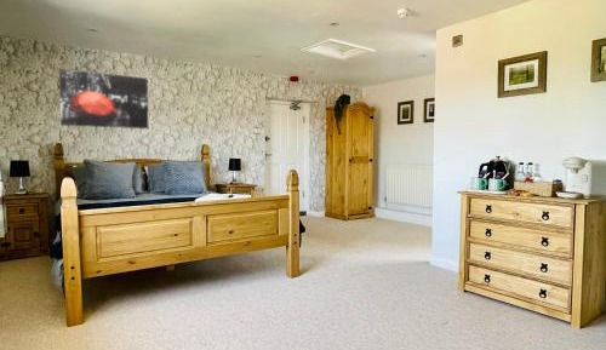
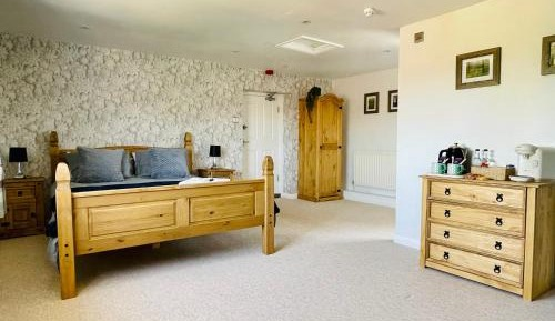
- wall art [58,68,150,130]
